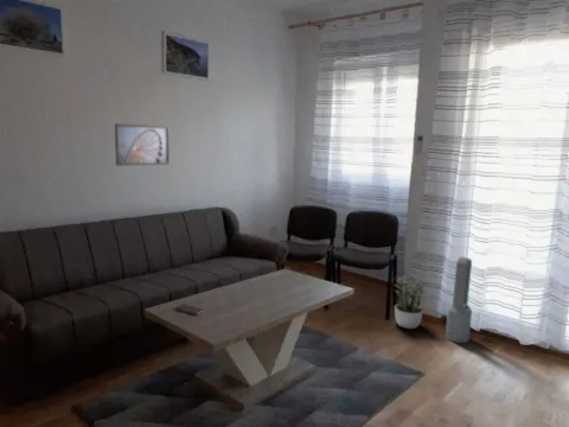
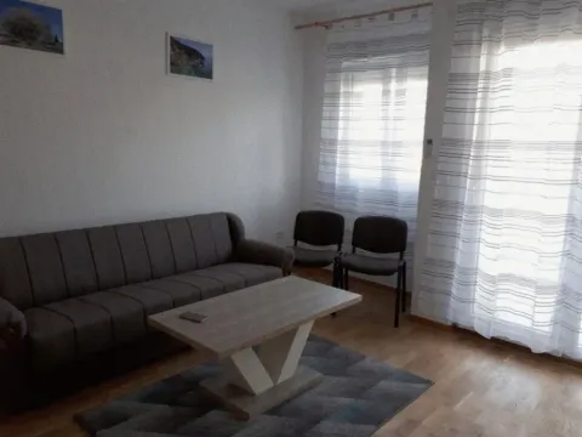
- potted plant [389,273,430,330]
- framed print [114,122,171,167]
- air purifier [445,255,473,344]
